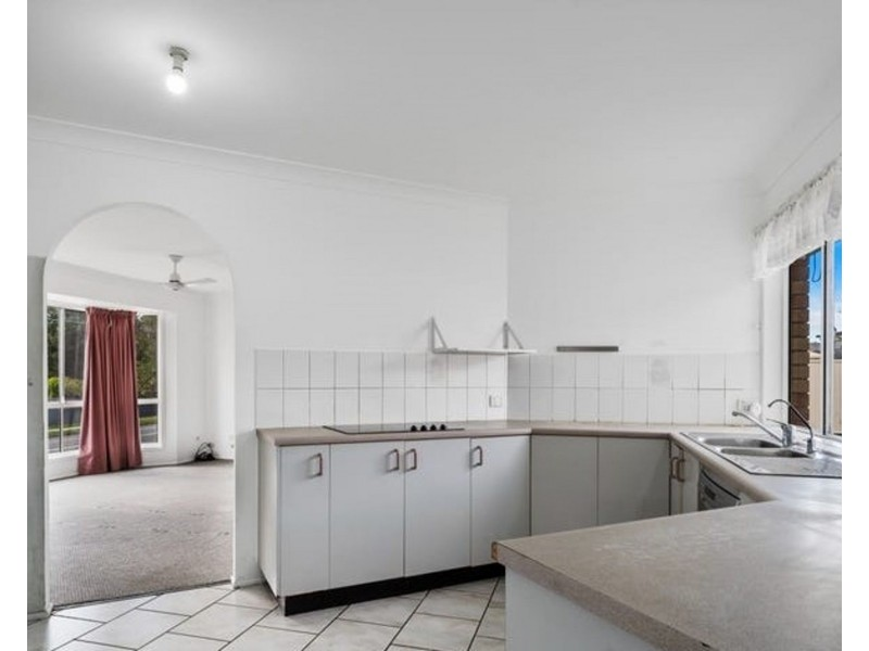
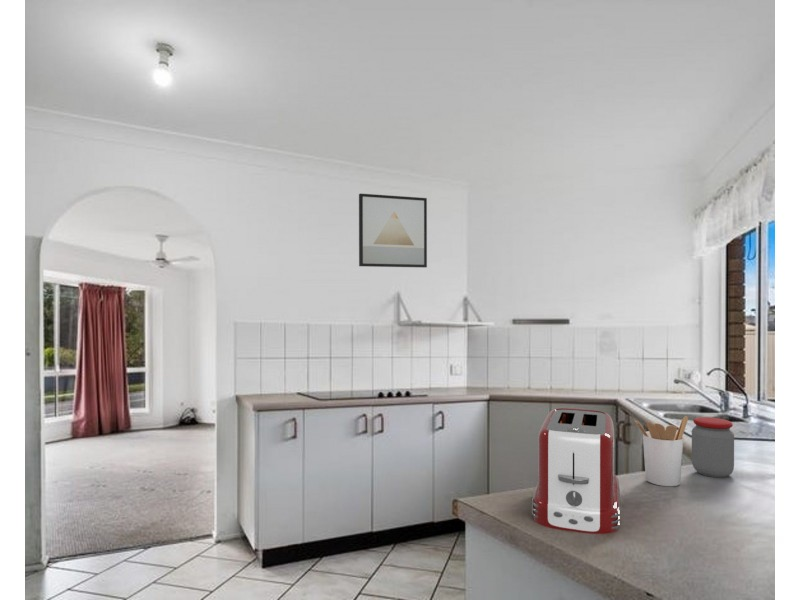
+ toaster [531,407,621,535]
+ wall art [358,193,428,269]
+ utensil holder [634,415,689,487]
+ jar [691,416,735,479]
